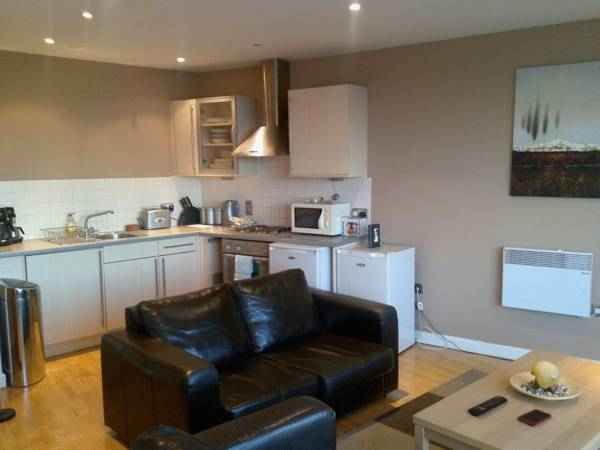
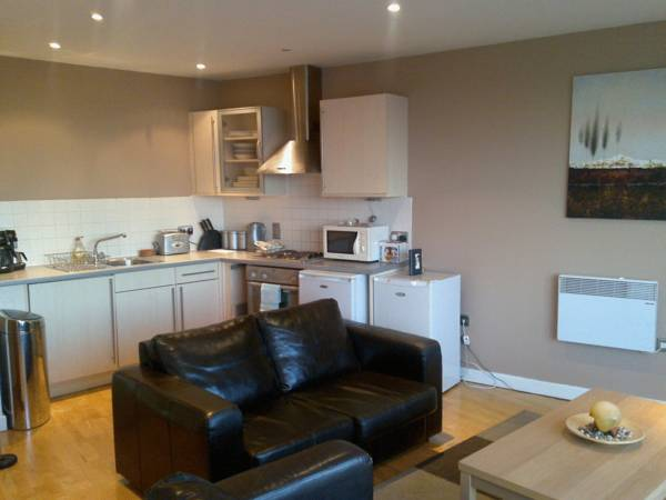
- remote control [467,395,509,416]
- cell phone [517,408,552,427]
